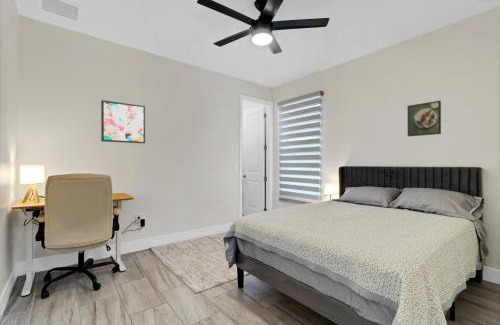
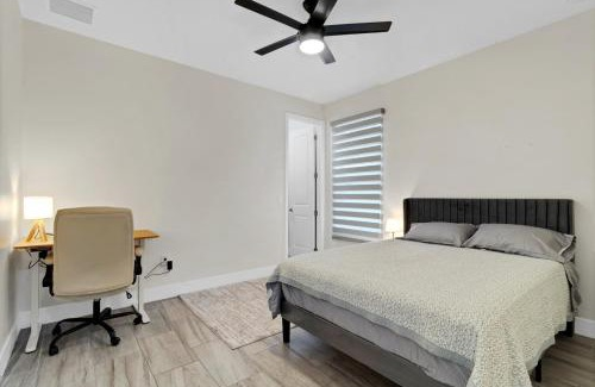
- wall art [100,99,146,144]
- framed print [407,100,442,137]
